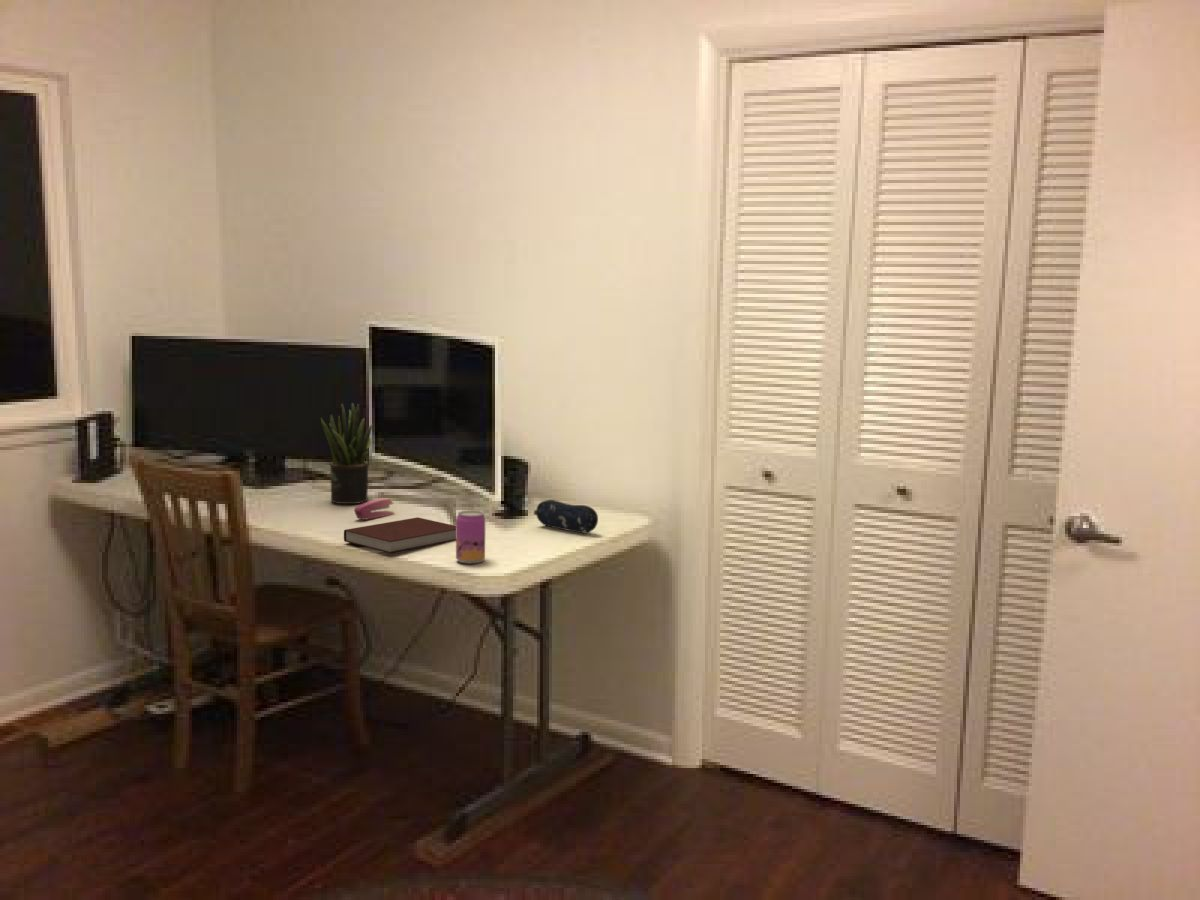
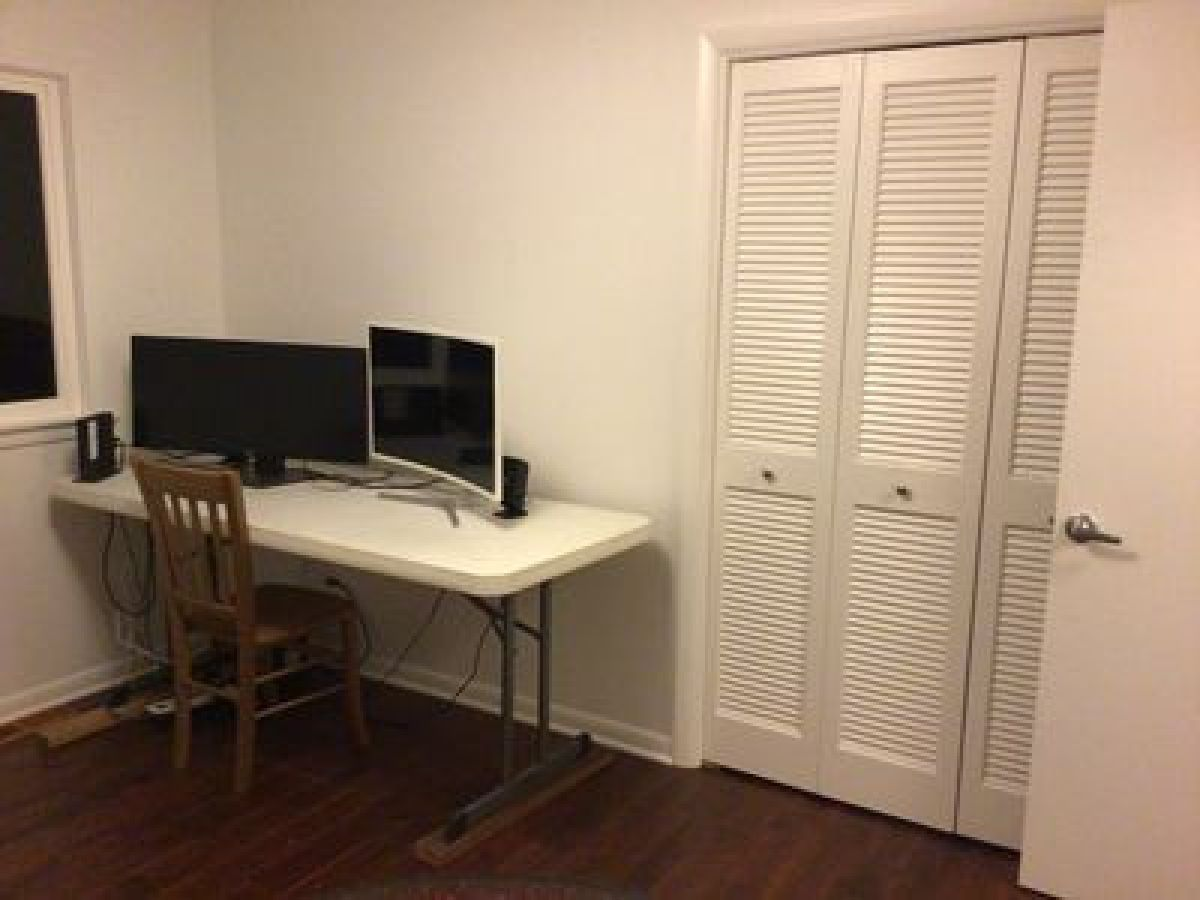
- potted plant [320,402,373,505]
- beverage can [455,510,487,564]
- stapler [353,497,396,521]
- notebook [343,516,456,554]
- pencil case [533,499,599,535]
